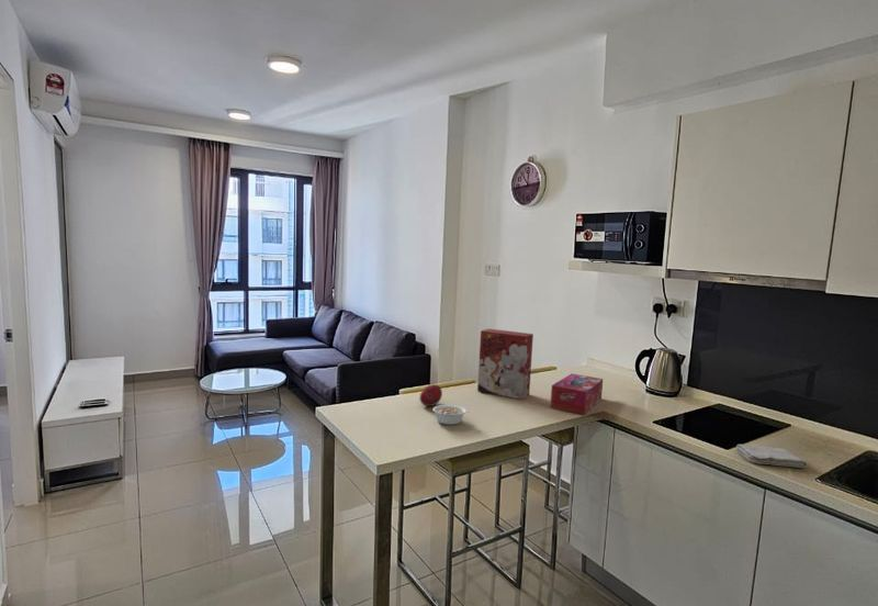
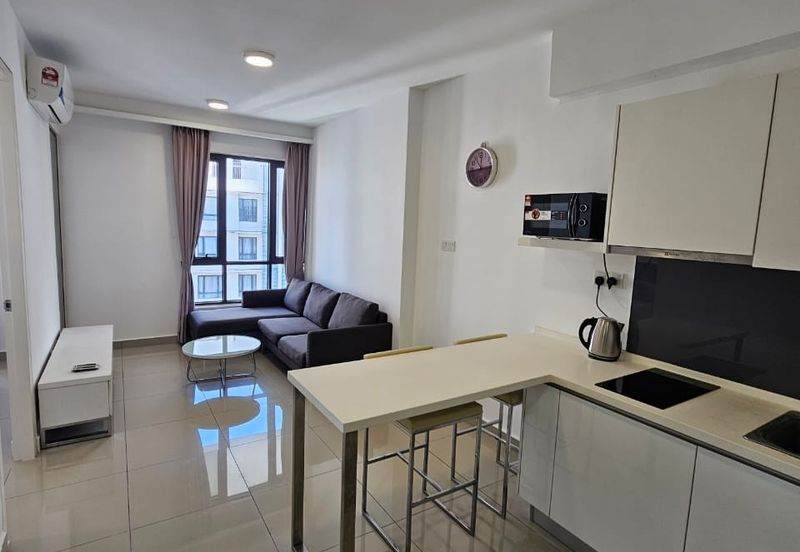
- cereal box [476,327,534,401]
- washcloth [735,444,808,469]
- legume [431,404,471,426]
- fruit [418,383,443,407]
- tissue box [549,372,604,415]
